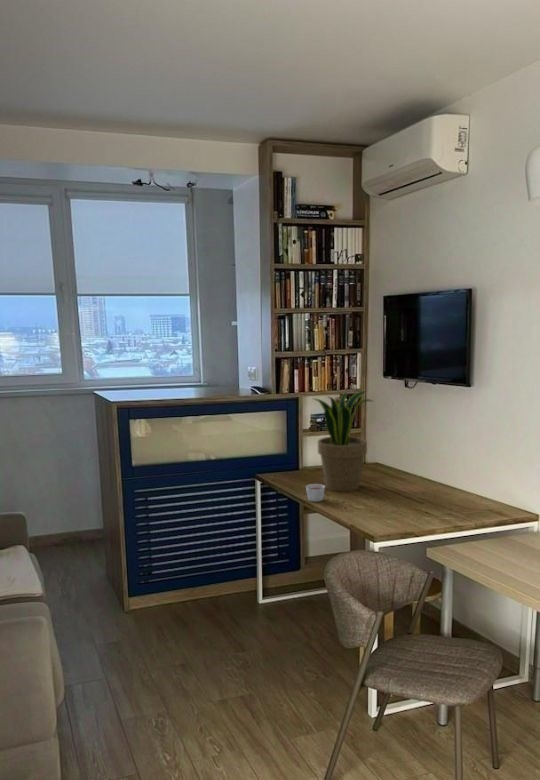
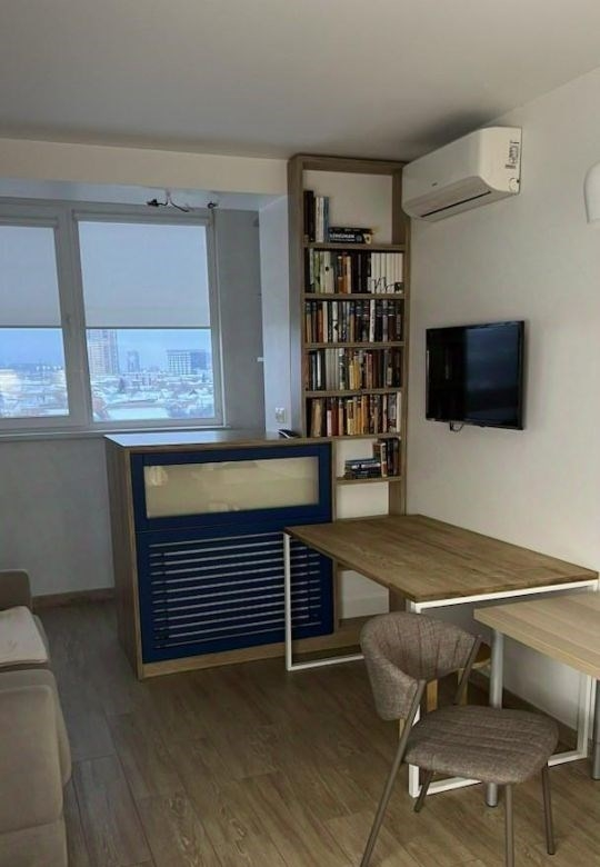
- potted plant [311,389,374,492]
- candle [305,483,326,503]
